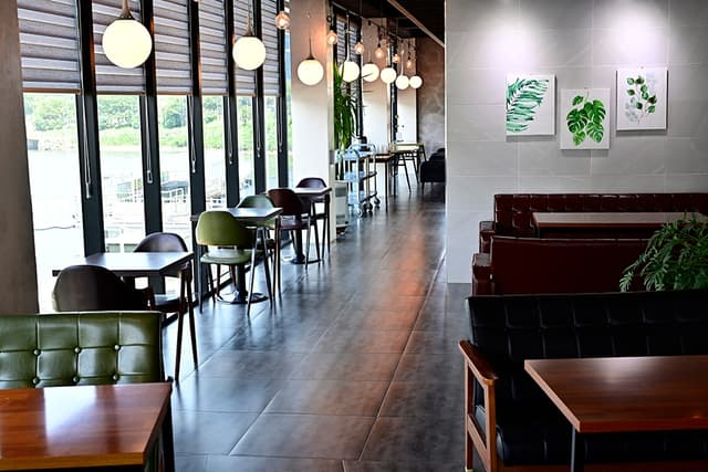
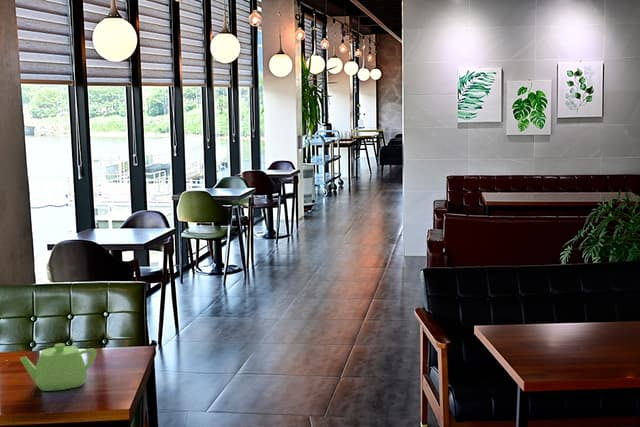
+ teapot [19,342,98,392]
